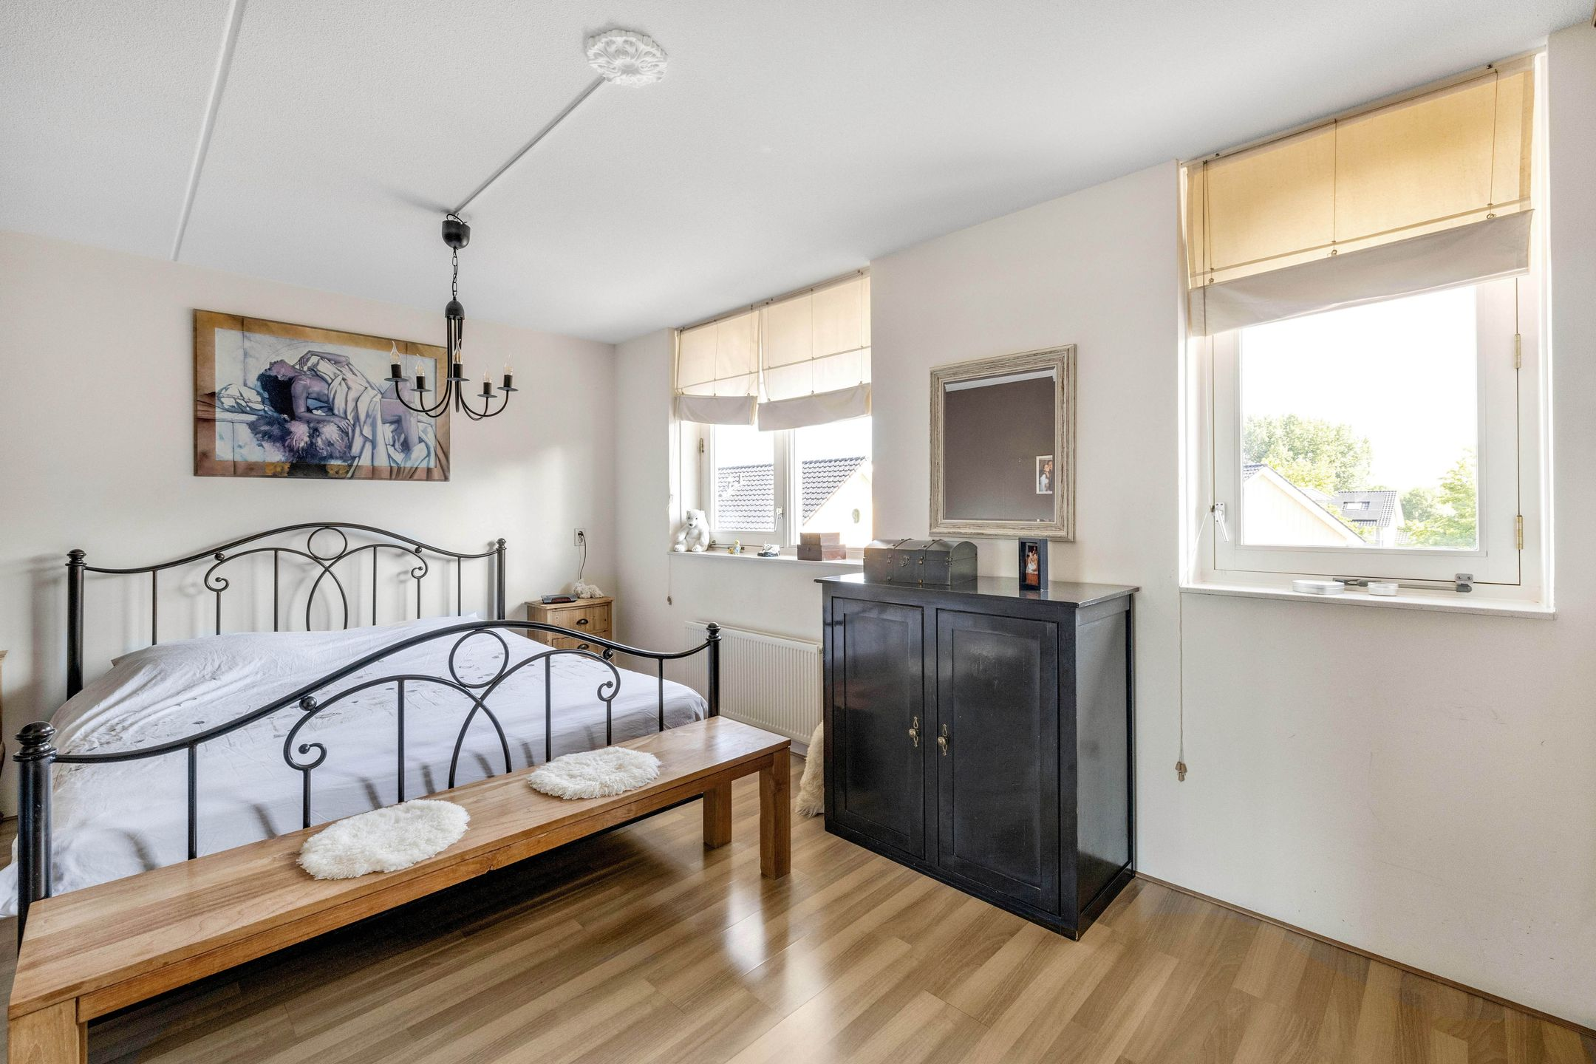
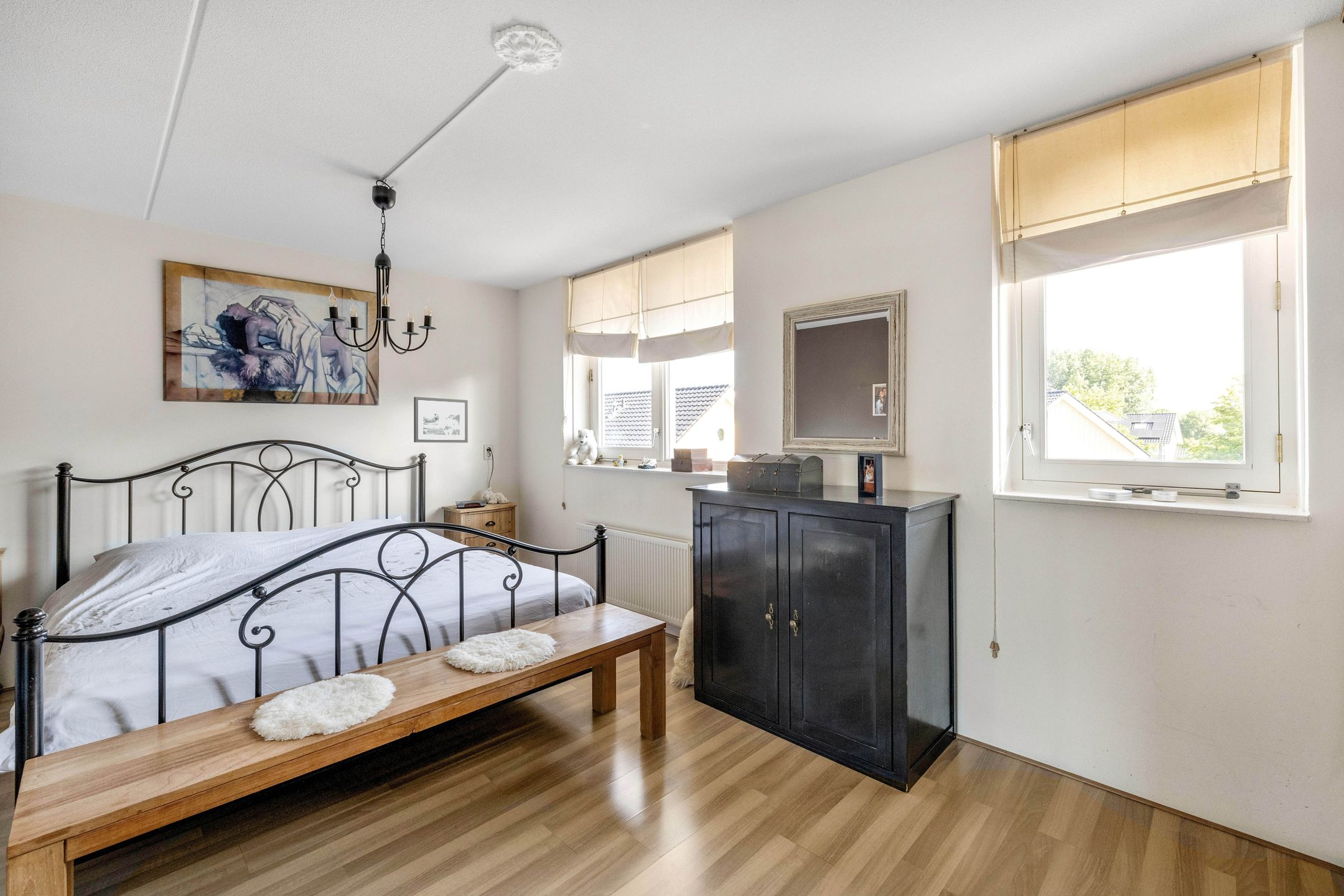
+ picture frame [413,396,469,443]
